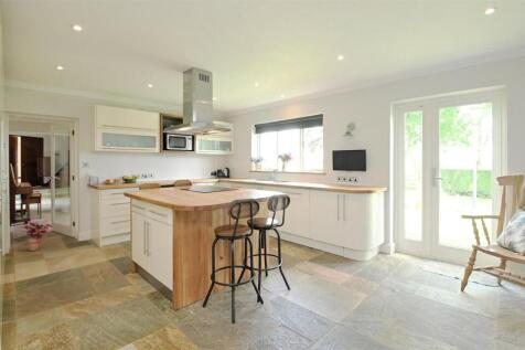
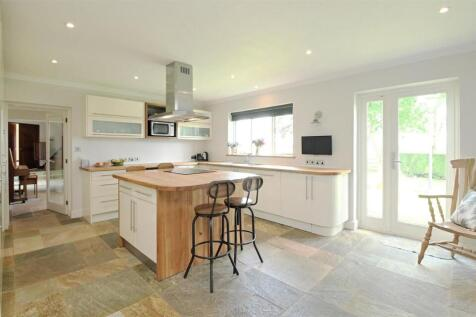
- potted plant [19,220,54,252]
